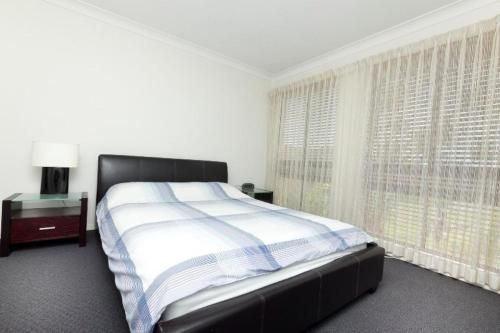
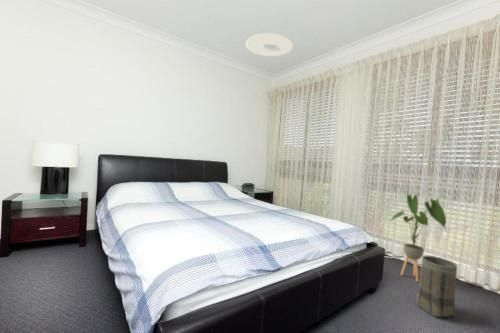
+ basket [415,255,459,318]
+ ceiling light [245,32,294,57]
+ house plant [389,194,449,282]
